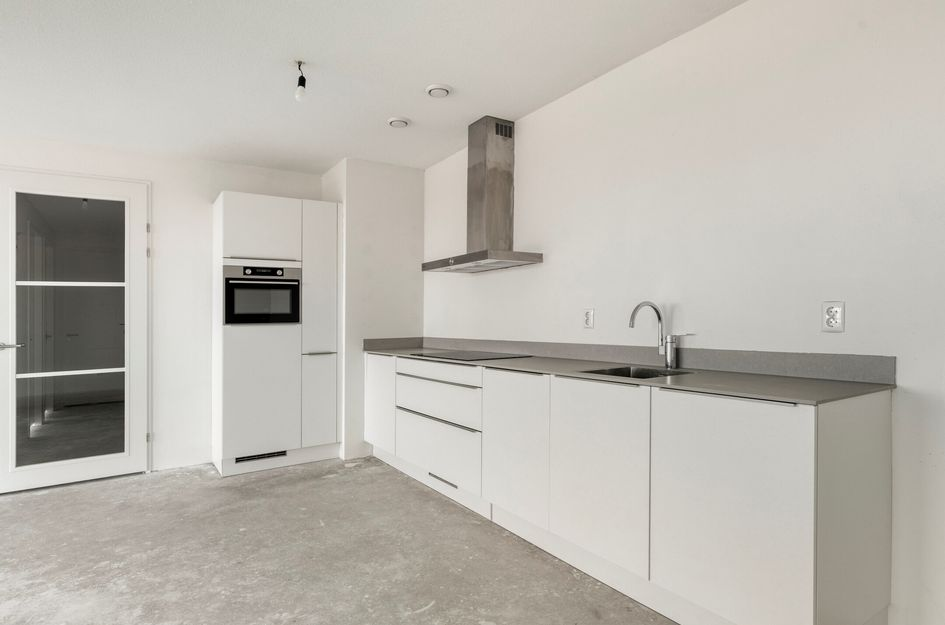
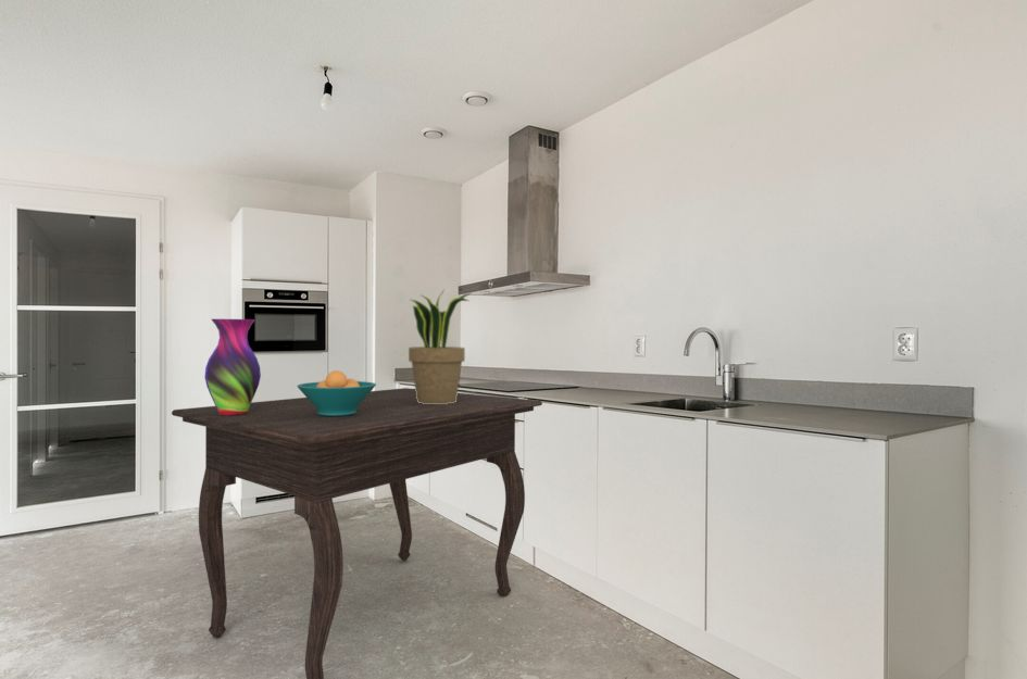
+ fruit bowl [296,369,377,416]
+ dining table [171,387,543,679]
+ vase [204,318,262,415]
+ potted plant [408,289,472,404]
